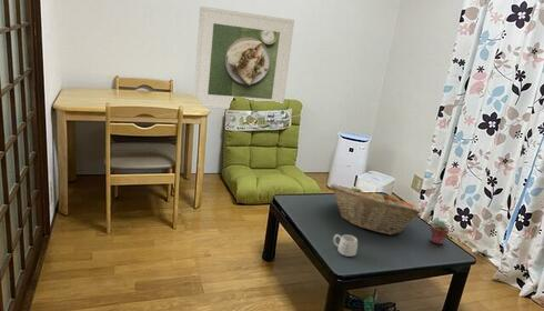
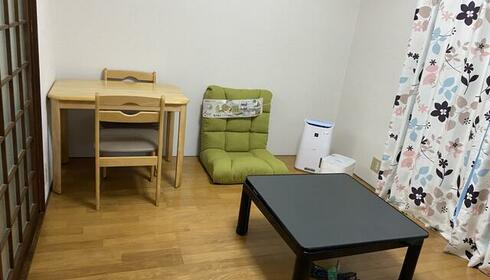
- mug [332,233,359,258]
- potted succulent [430,220,451,245]
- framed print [193,6,295,110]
- fruit basket [329,183,422,235]
